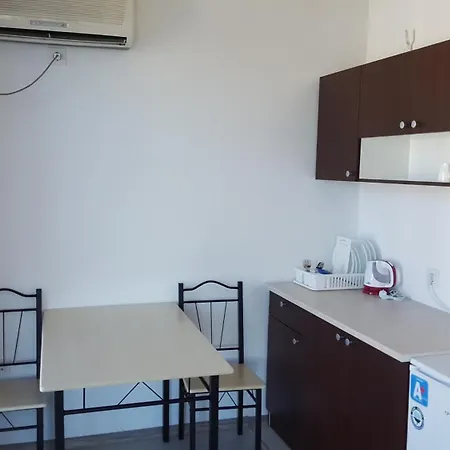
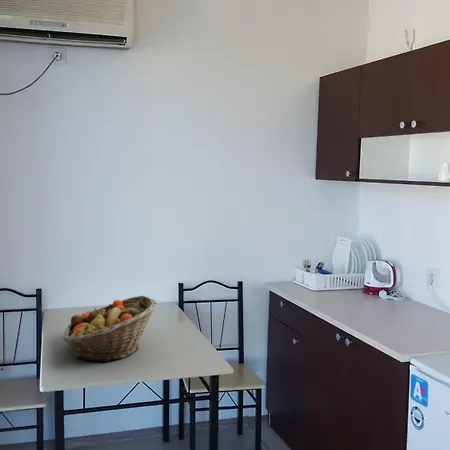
+ fruit basket [63,295,158,363]
